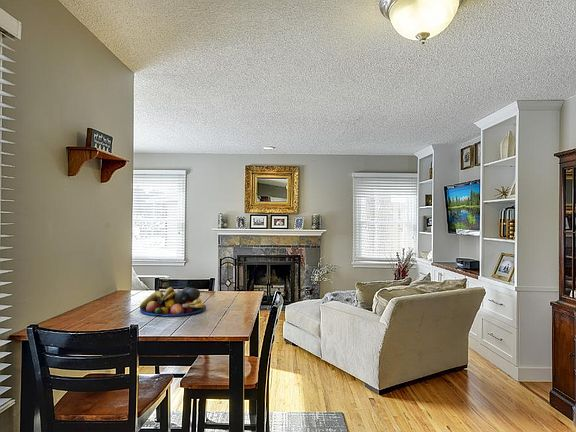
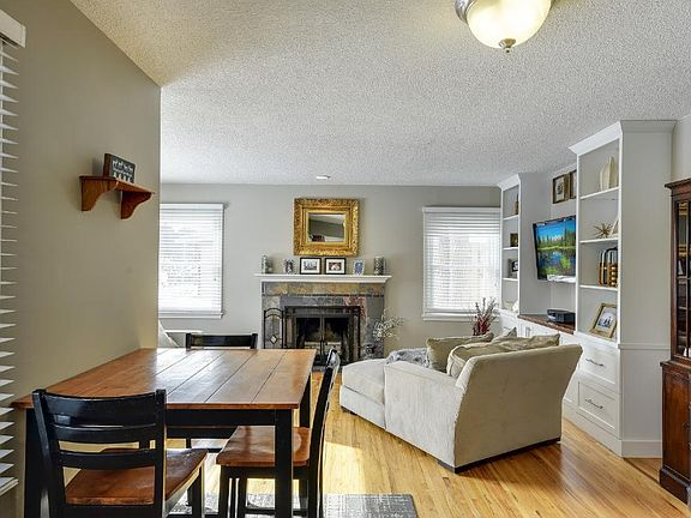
- fruit bowl [139,286,207,317]
